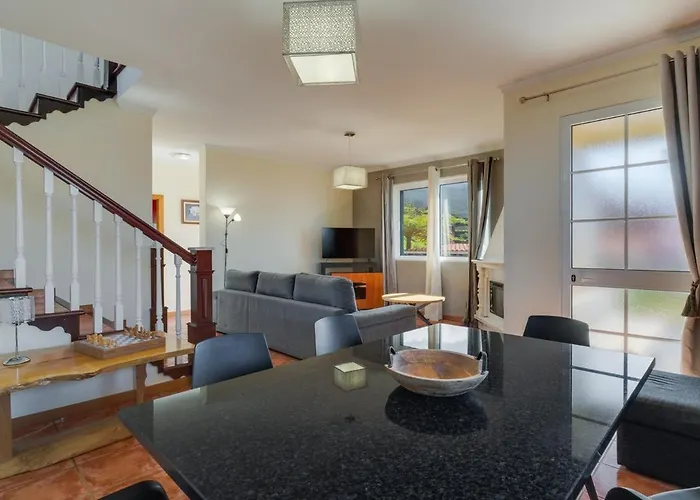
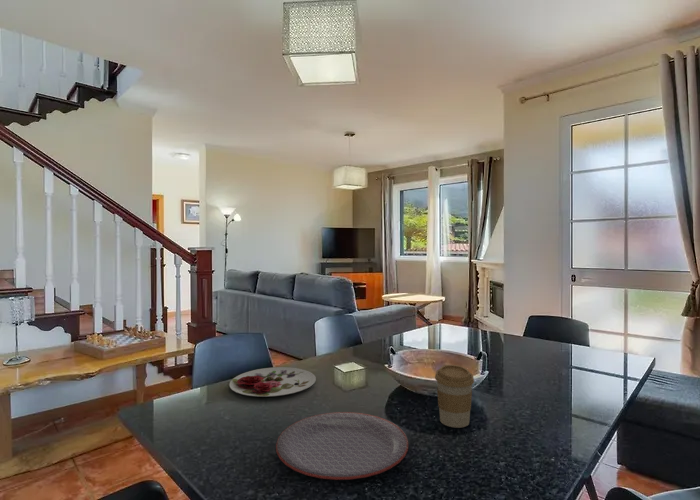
+ plate [228,366,317,398]
+ coffee cup [434,364,475,429]
+ plate [275,411,409,481]
